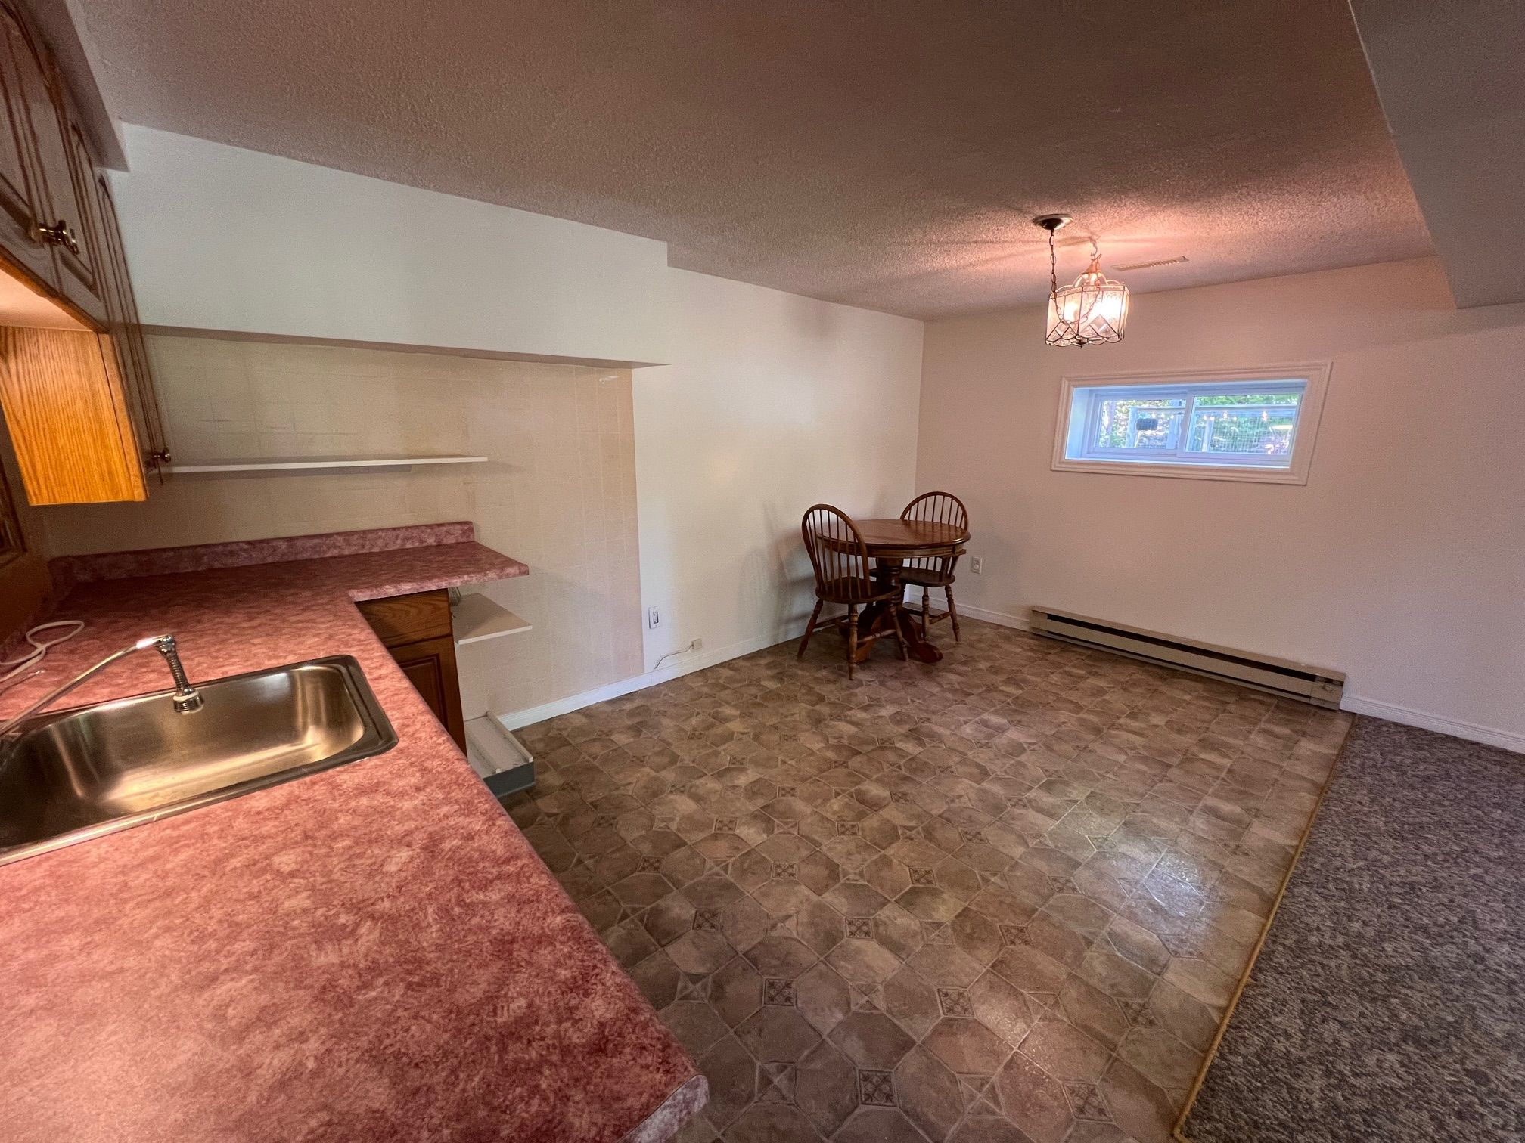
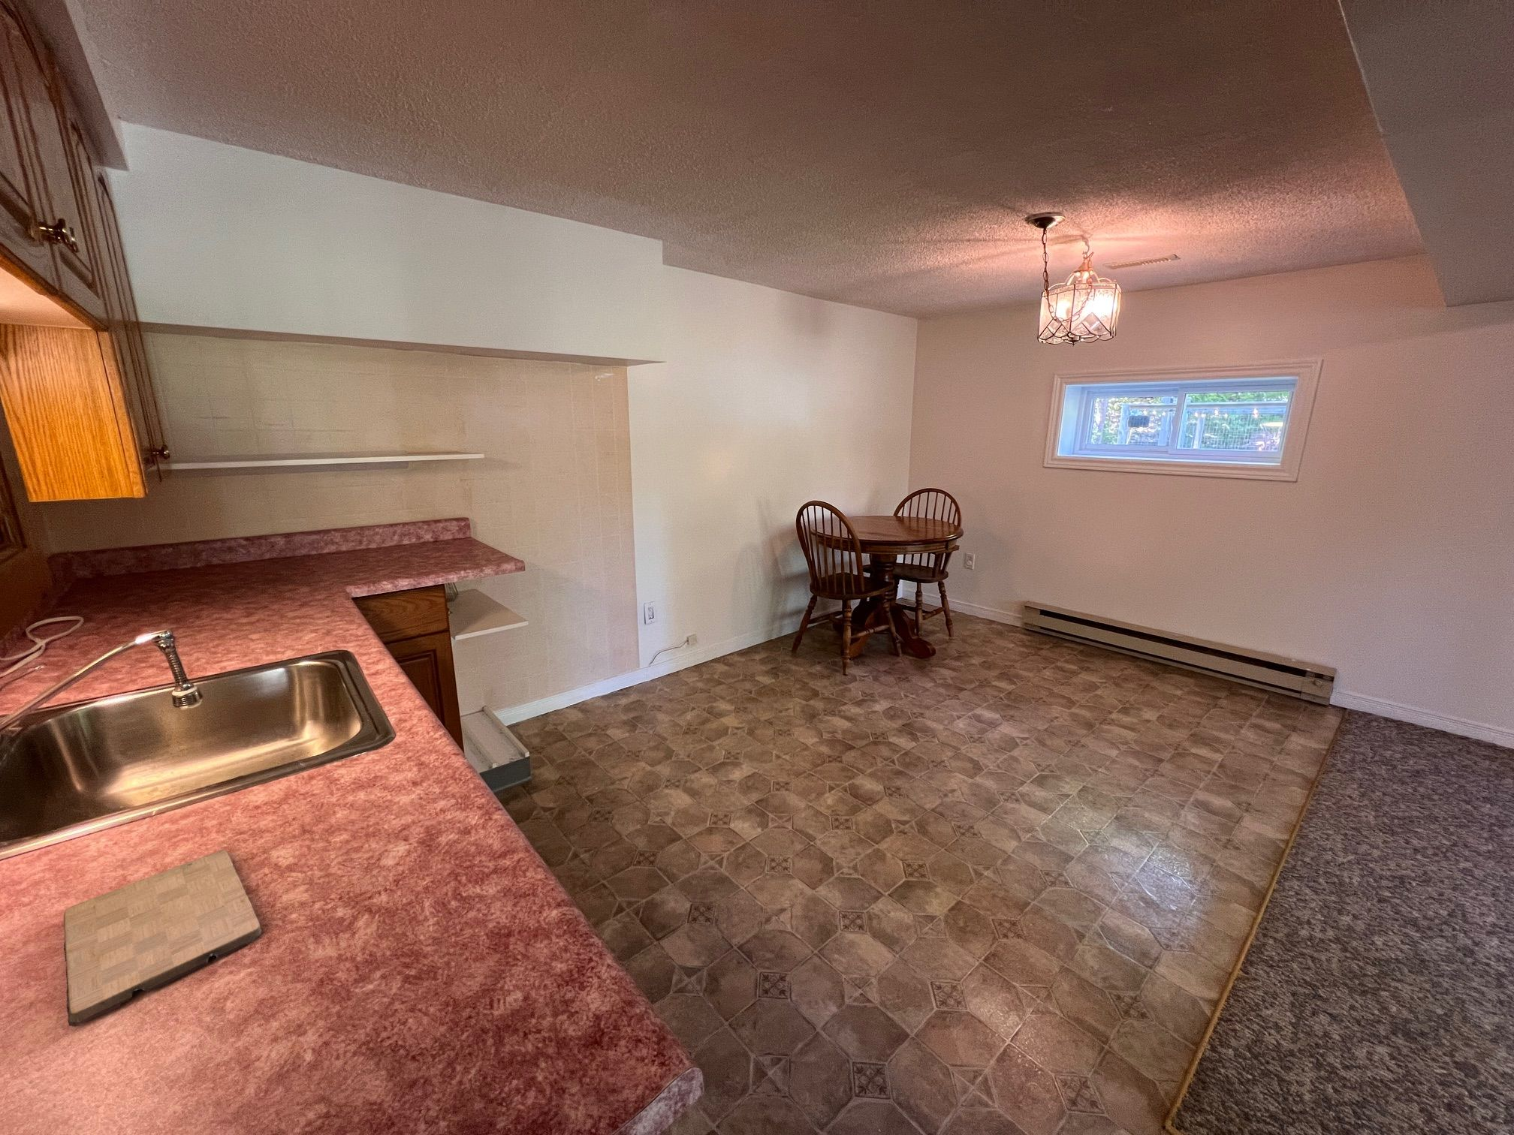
+ cutting board [63,849,262,1028]
